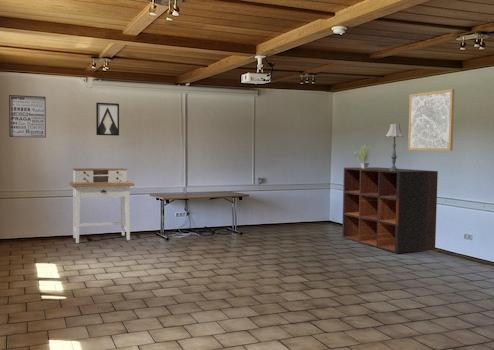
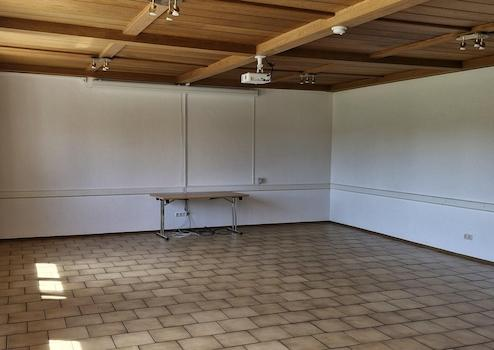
- table lamp [384,123,405,171]
- wall art [95,102,120,137]
- wall art [407,88,455,152]
- wall art [8,94,47,139]
- shelving unit [341,166,439,254]
- desk [68,167,135,244]
- potted plant [352,145,371,168]
